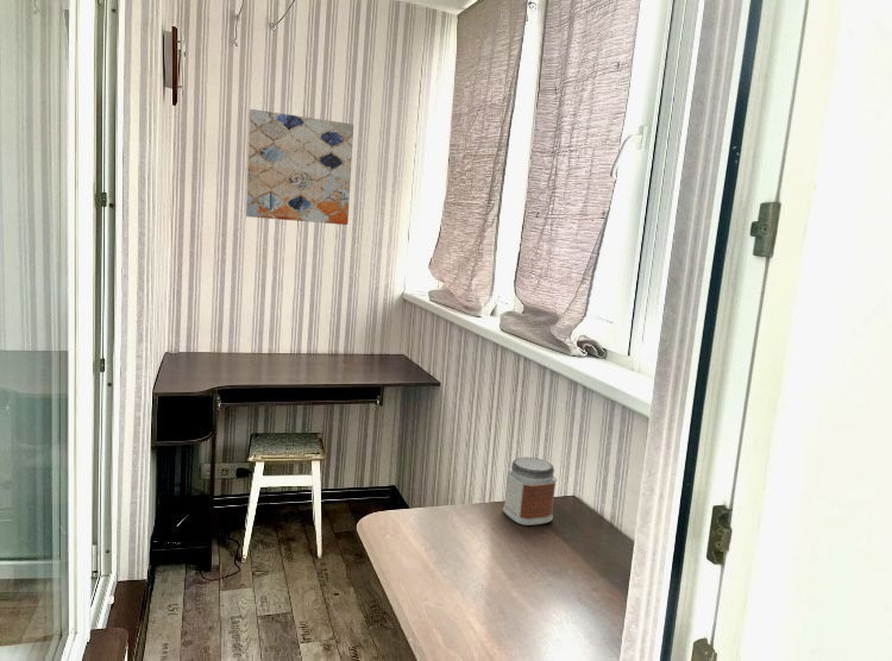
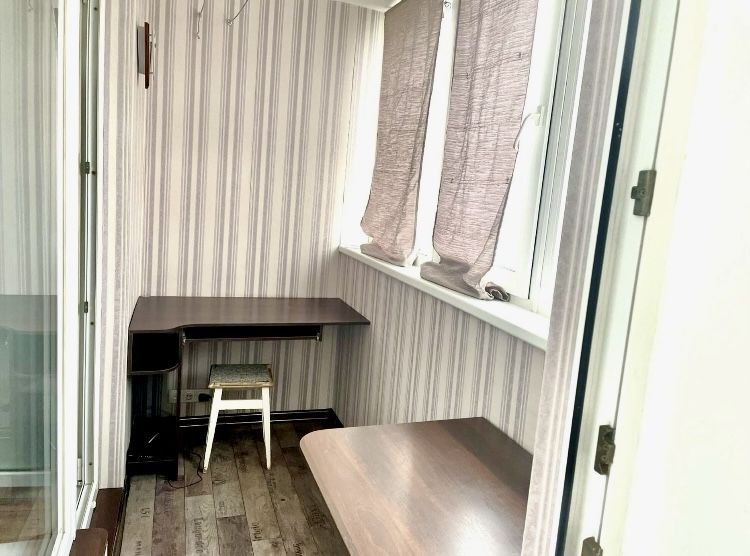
- jar [502,457,558,527]
- wall art [245,108,354,226]
